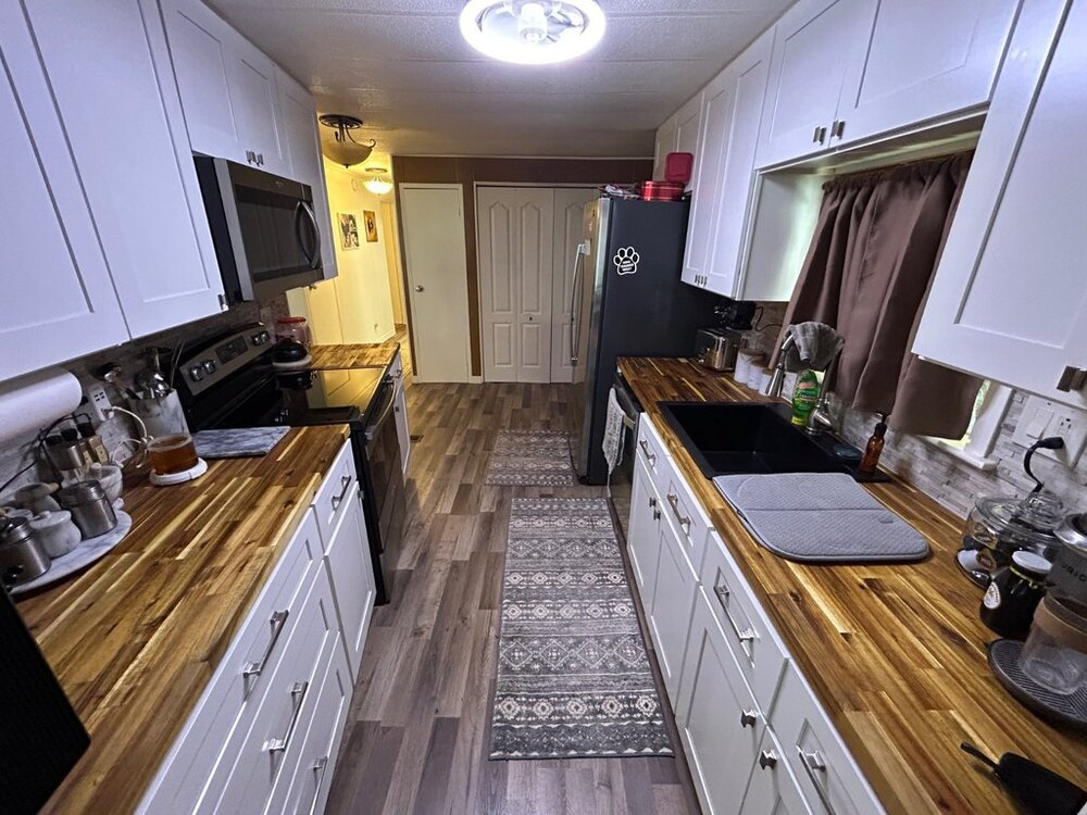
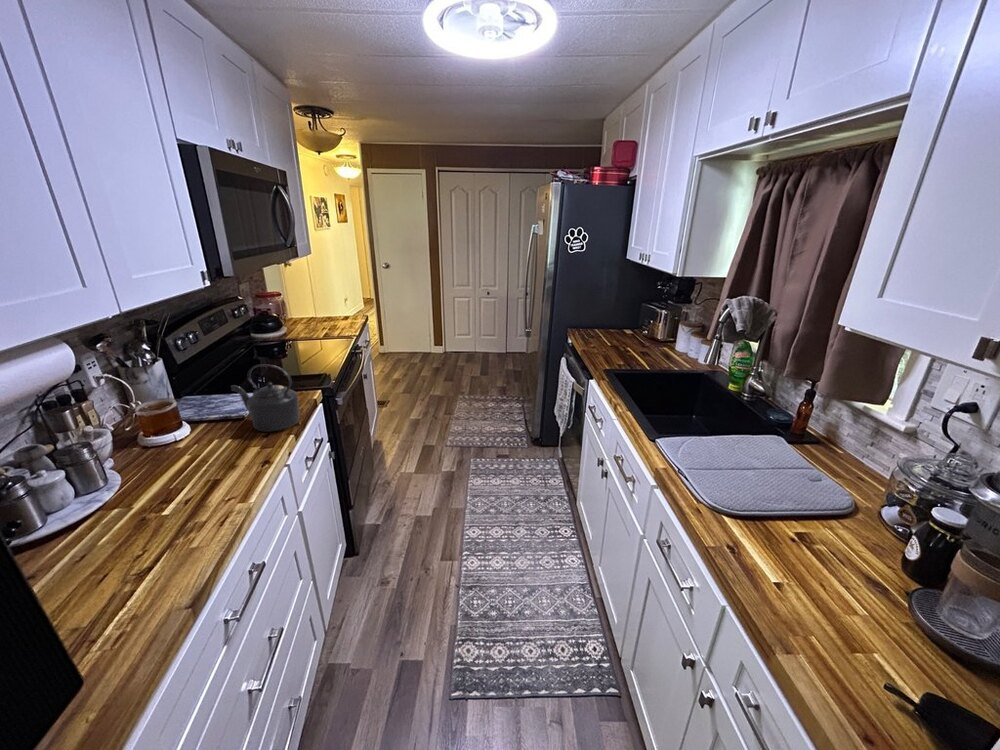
+ kettle [230,363,301,433]
